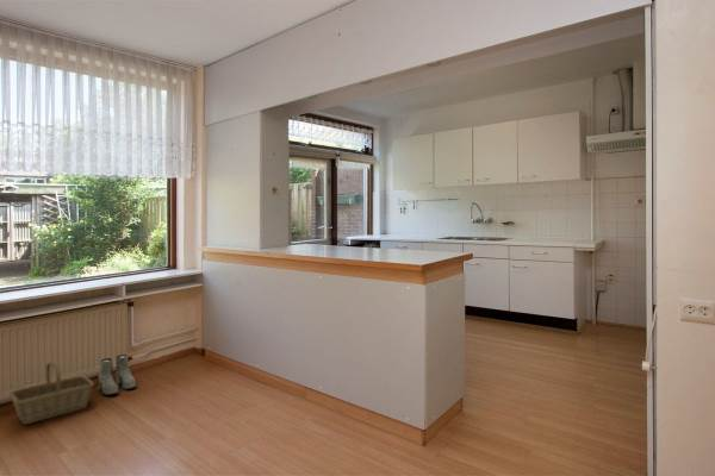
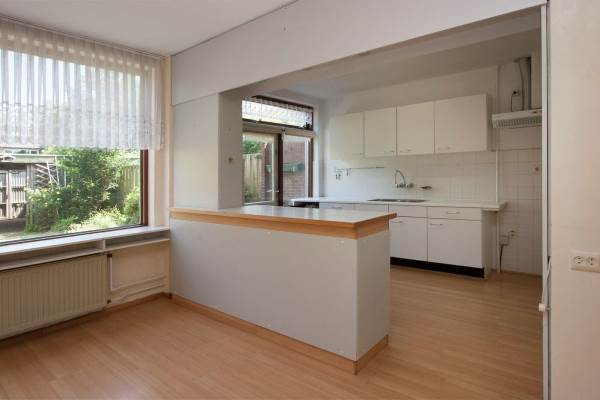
- basket [8,362,95,426]
- boots [98,353,137,396]
